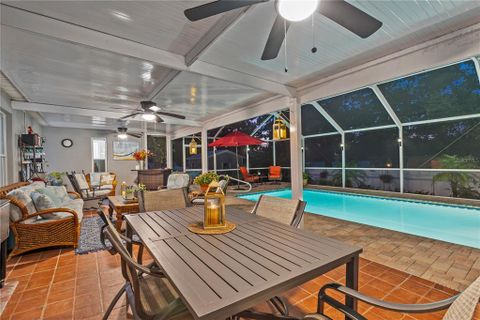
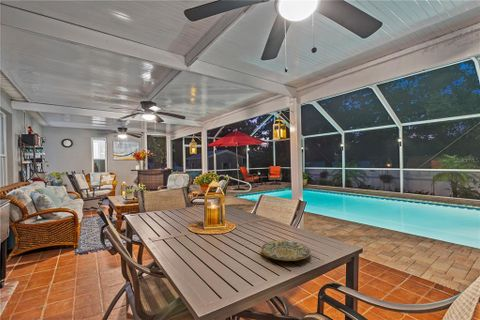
+ plate [260,239,312,262]
